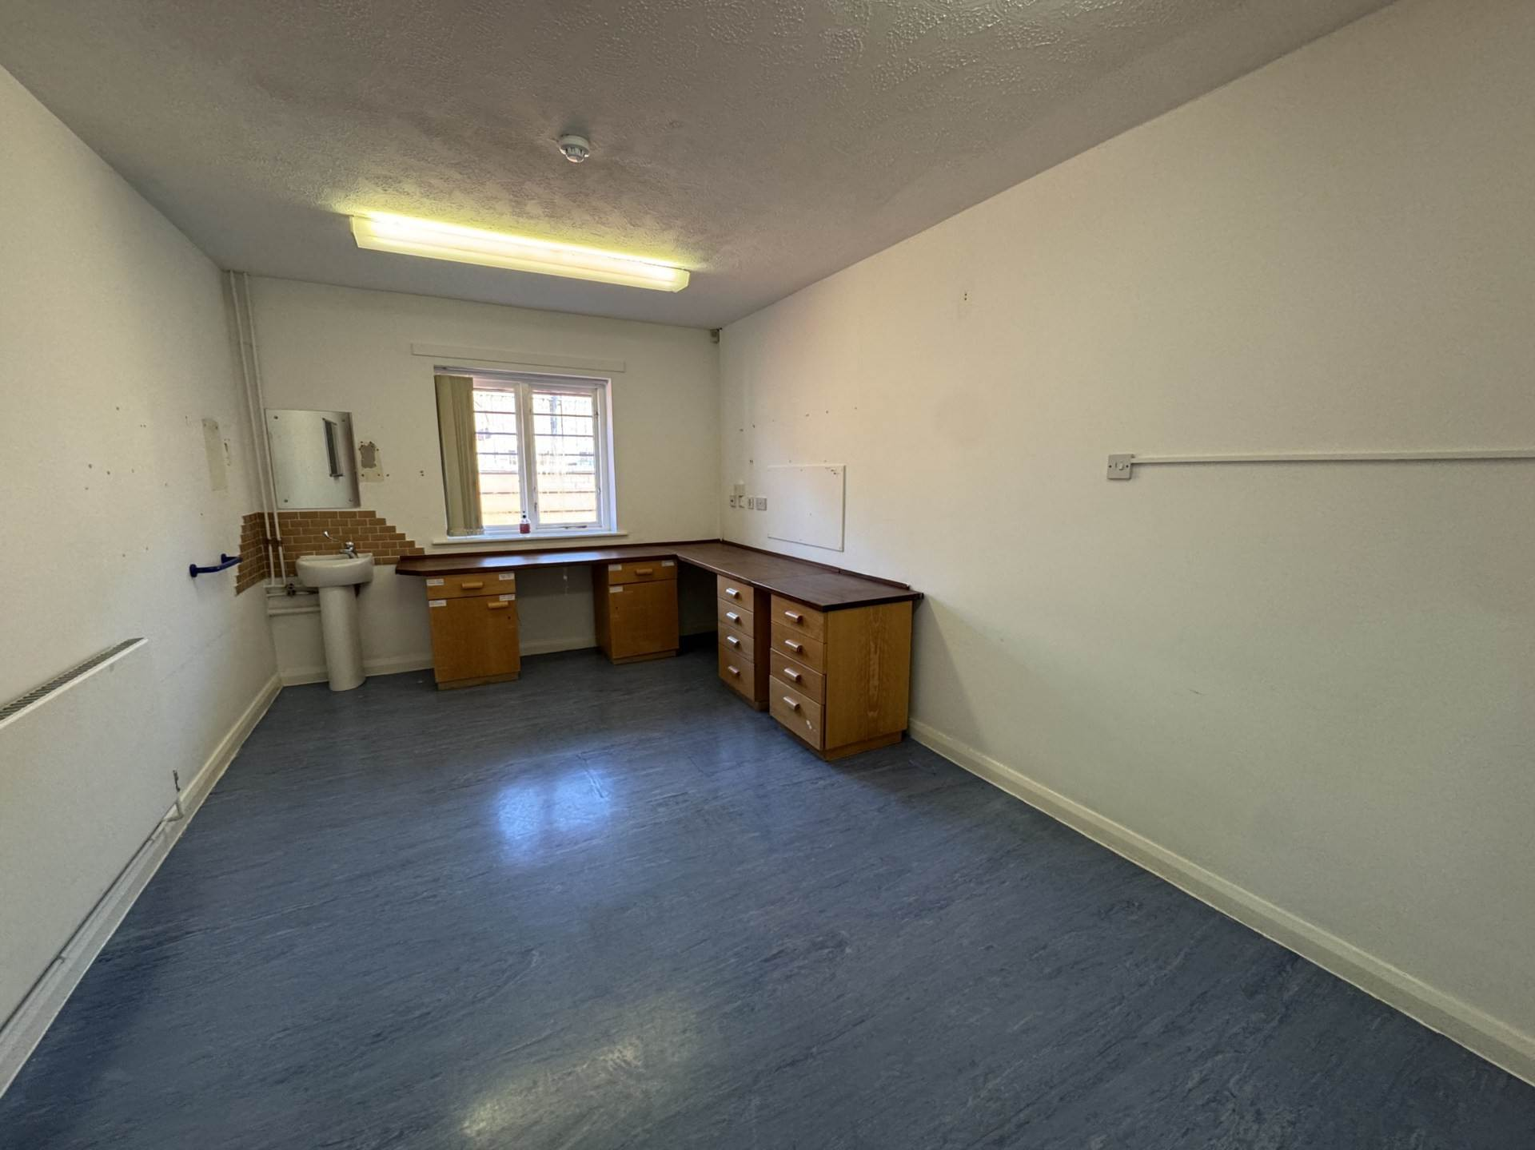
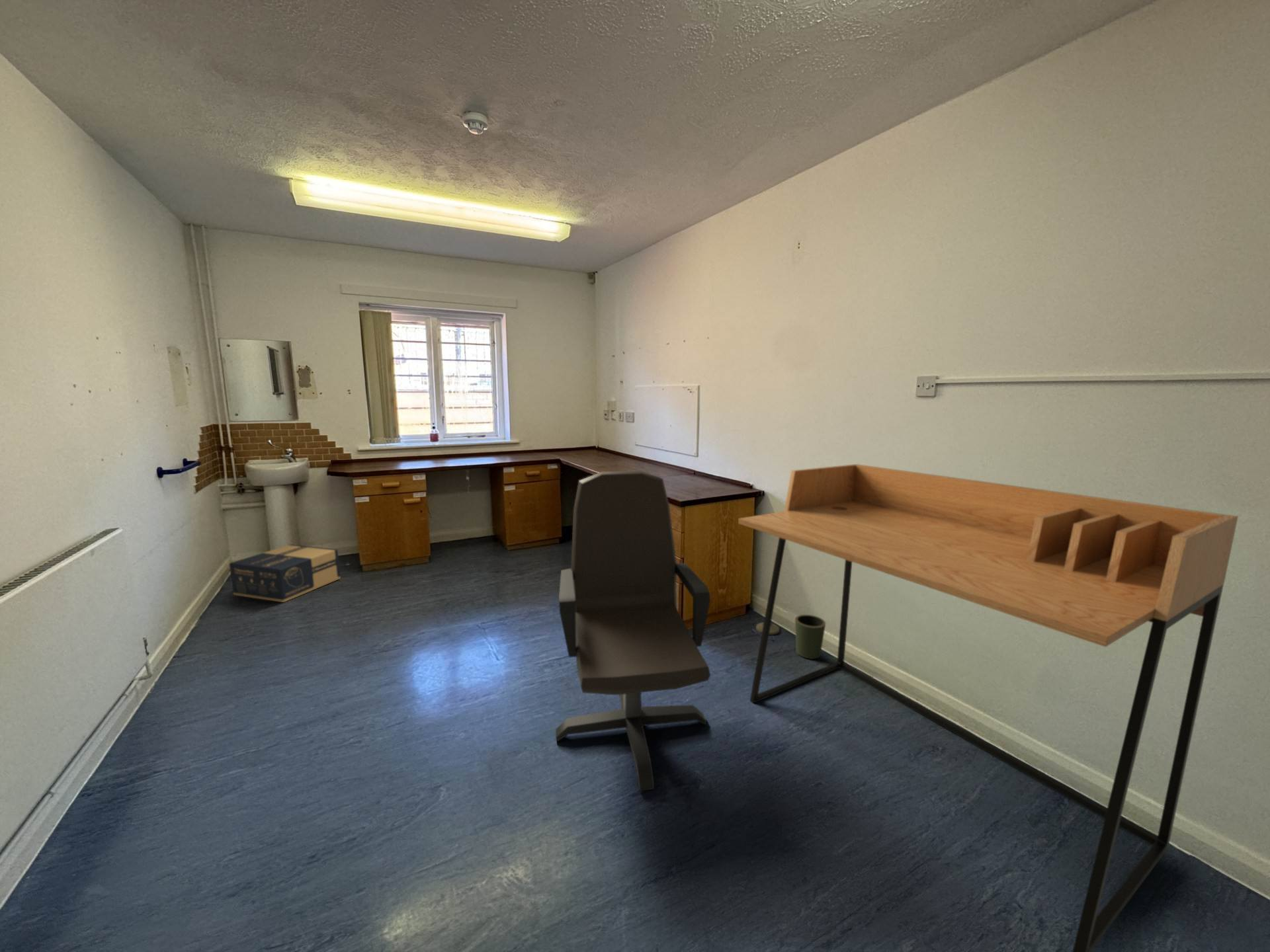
+ trash can [755,614,826,660]
+ cardboard box [229,543,341,603]
+ desk [738,463,1239,952]
+ office chair [555,470,711,792]
